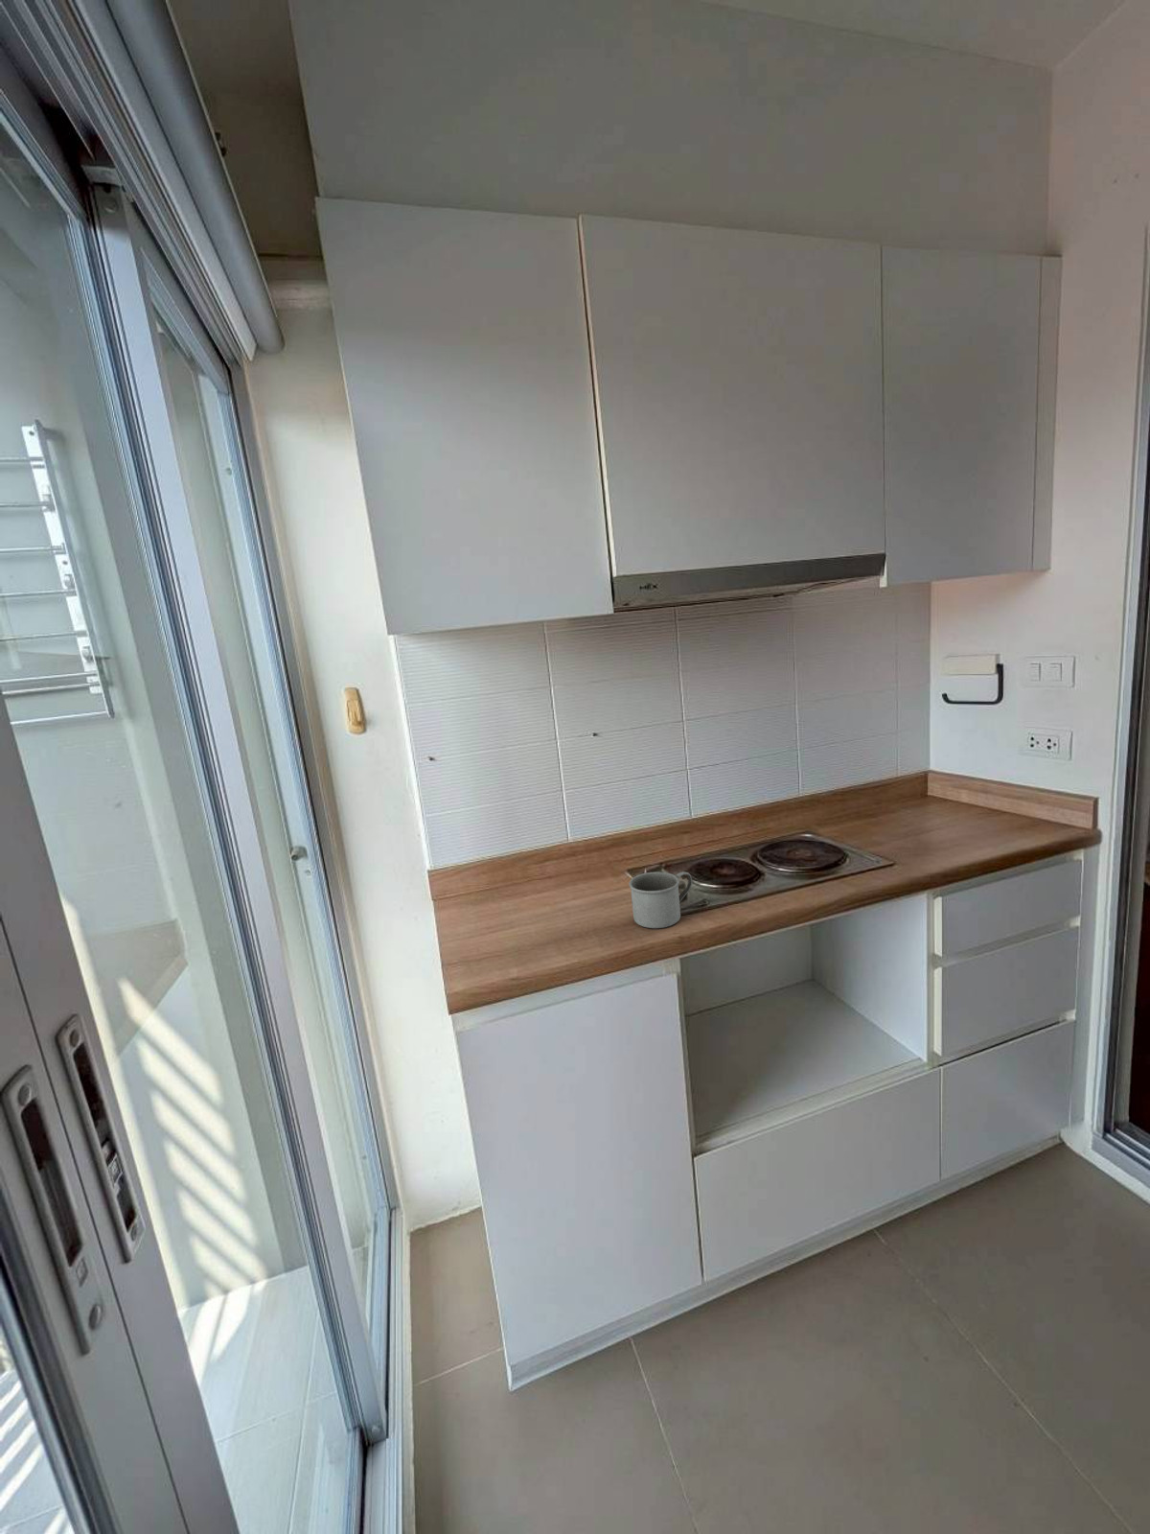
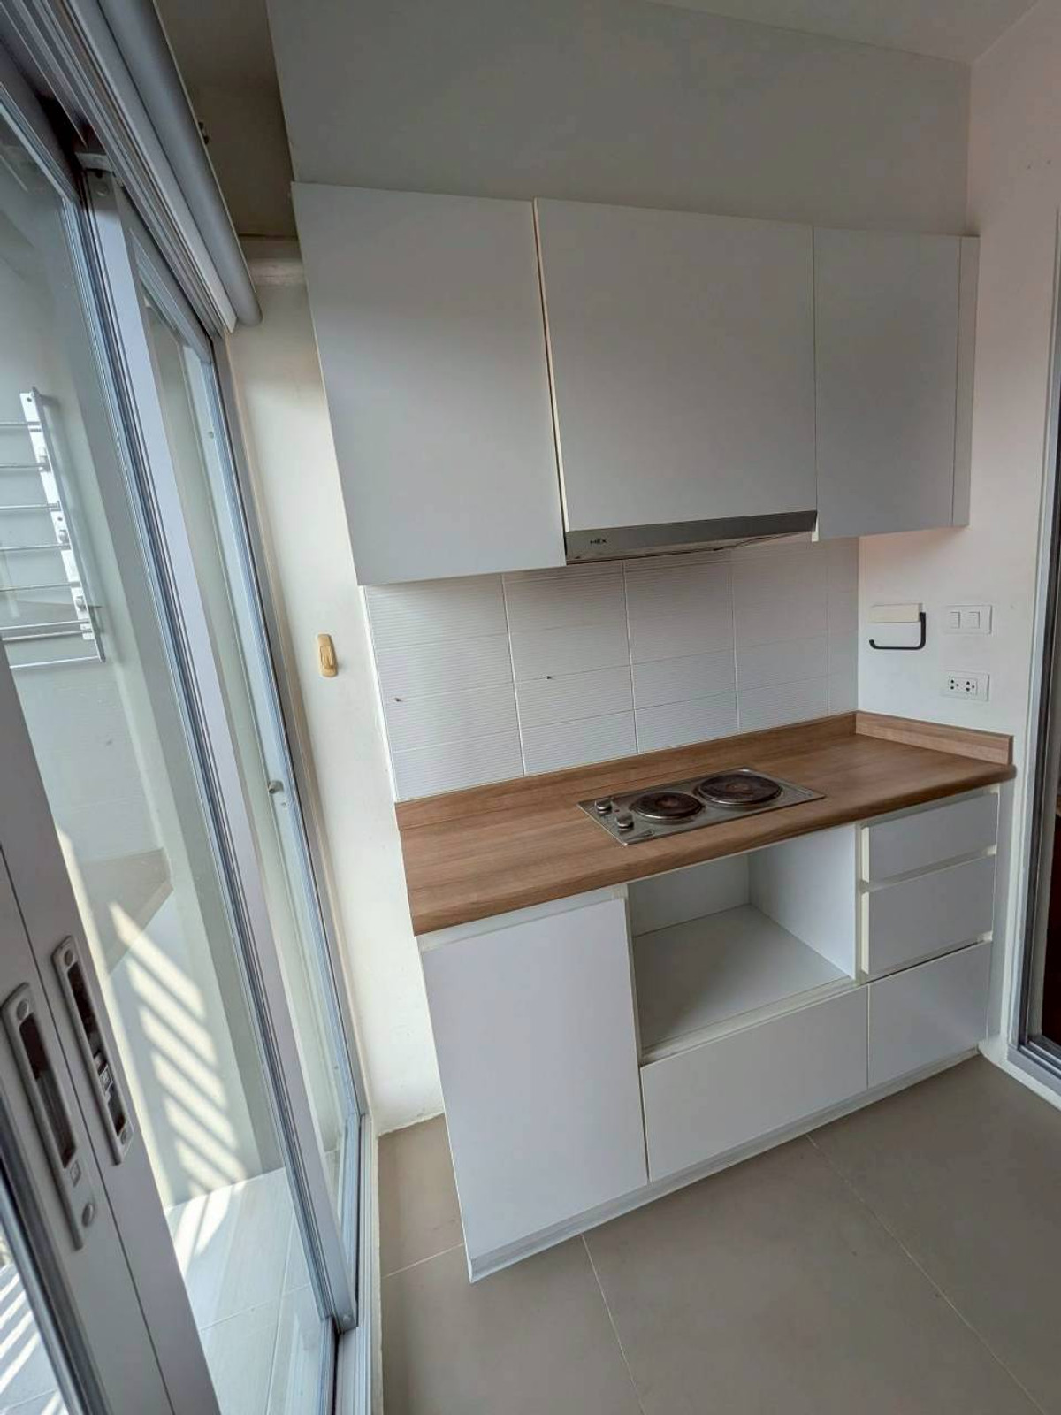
- mug [628,871,693,929]
